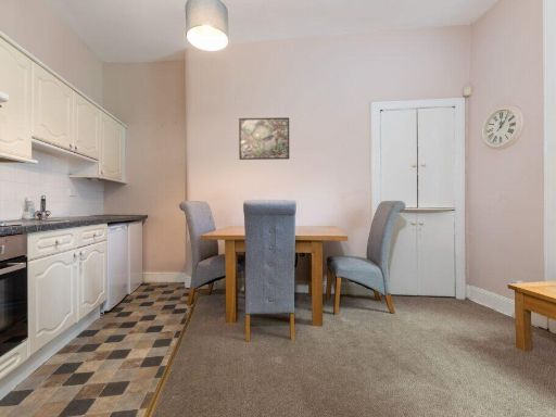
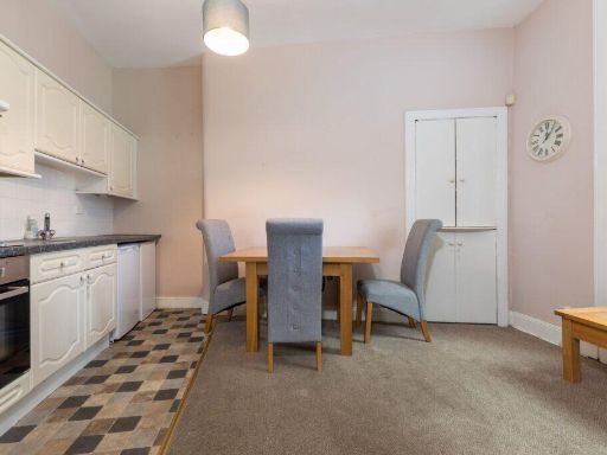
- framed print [238,116,290,161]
